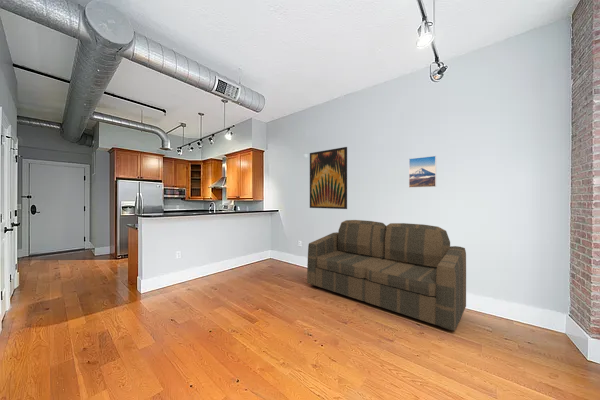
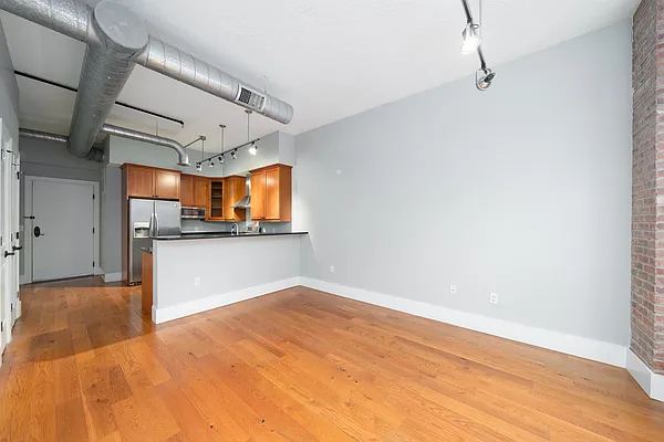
- wall art [309,146,348,210]
- sofa [306,219,467,331]
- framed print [408,155,437,188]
